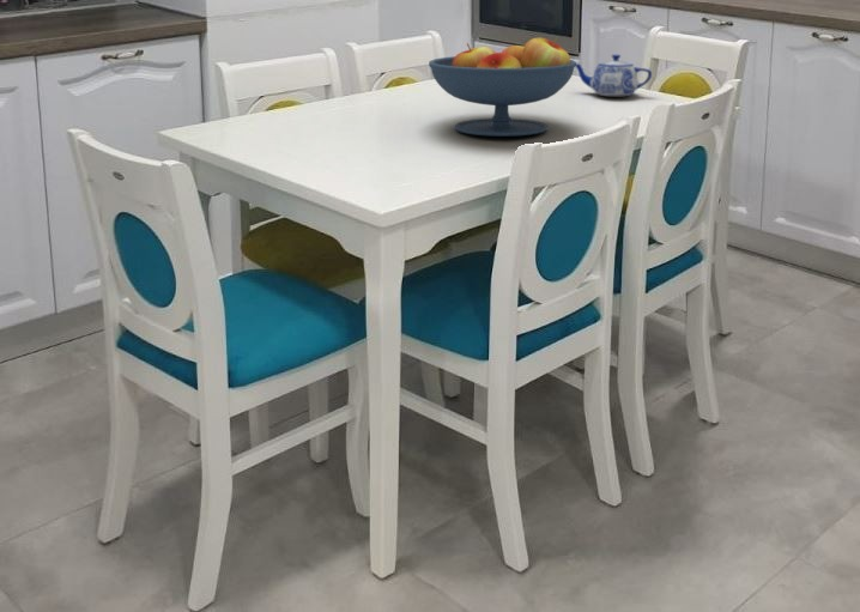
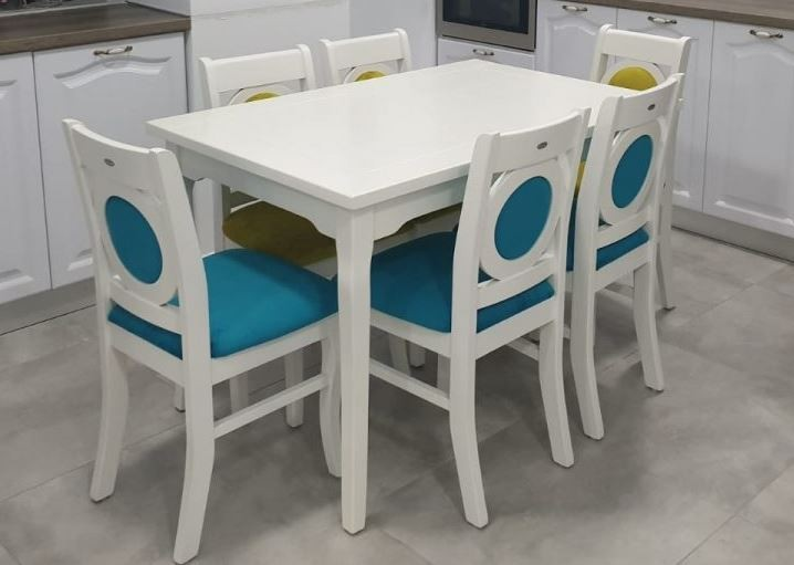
- fruit bowl [428,36,577,138]
- teapot [575,54,653,97]
